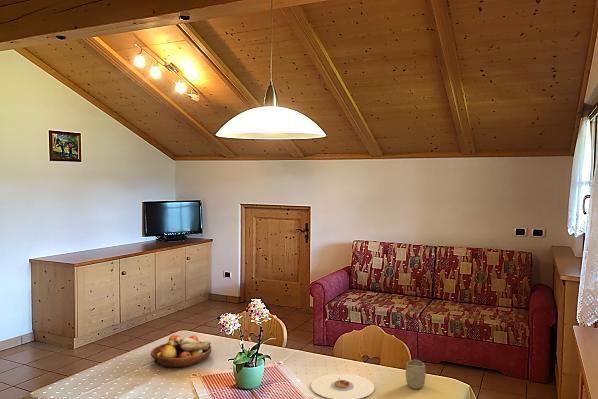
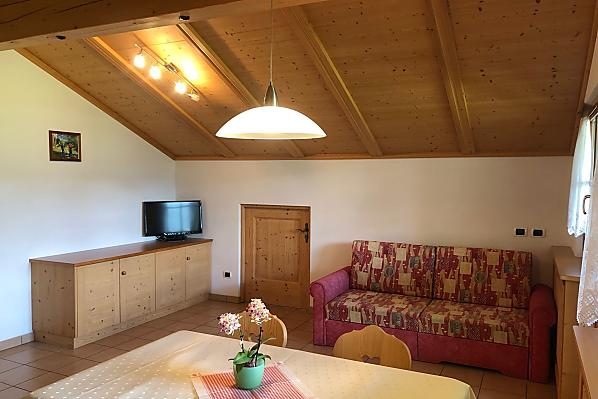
- fruit bowl [150,334,212,369]
- plate [310,373,375,399]
- cup [405,359,426,390]
